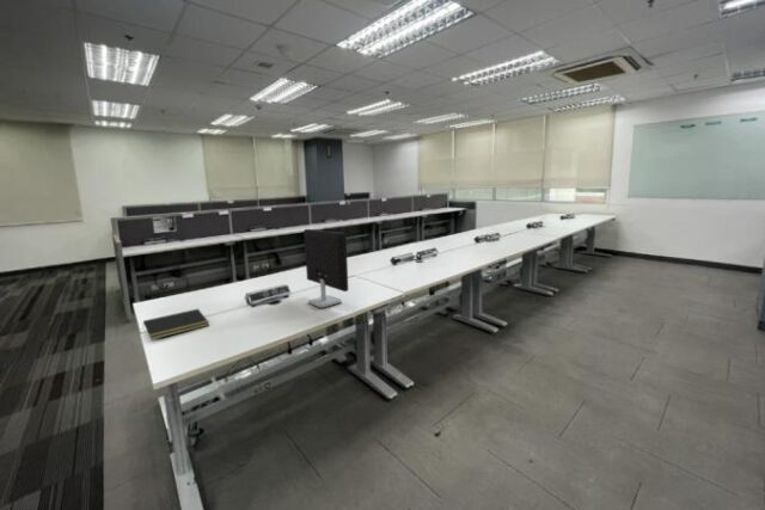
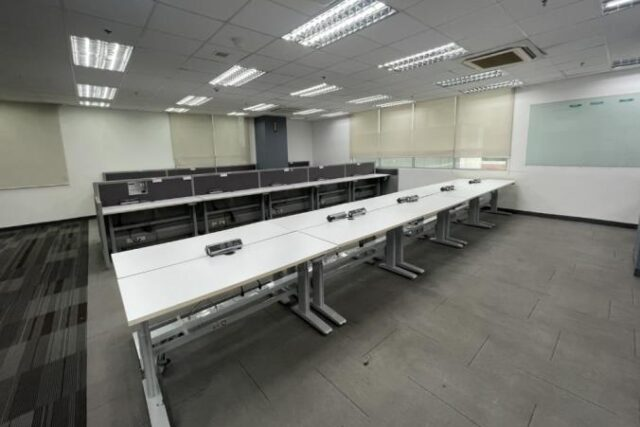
- computer monitor [302,228,349,308]
- notepad [142,308,210,342]
